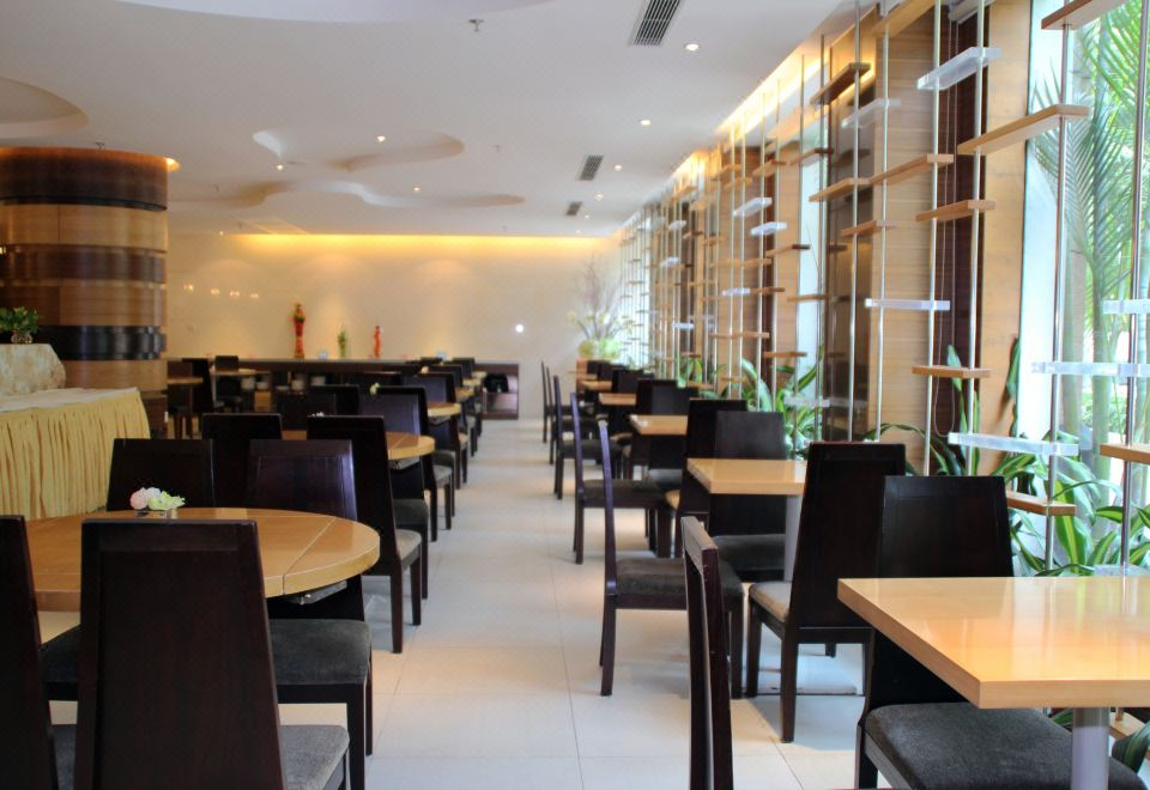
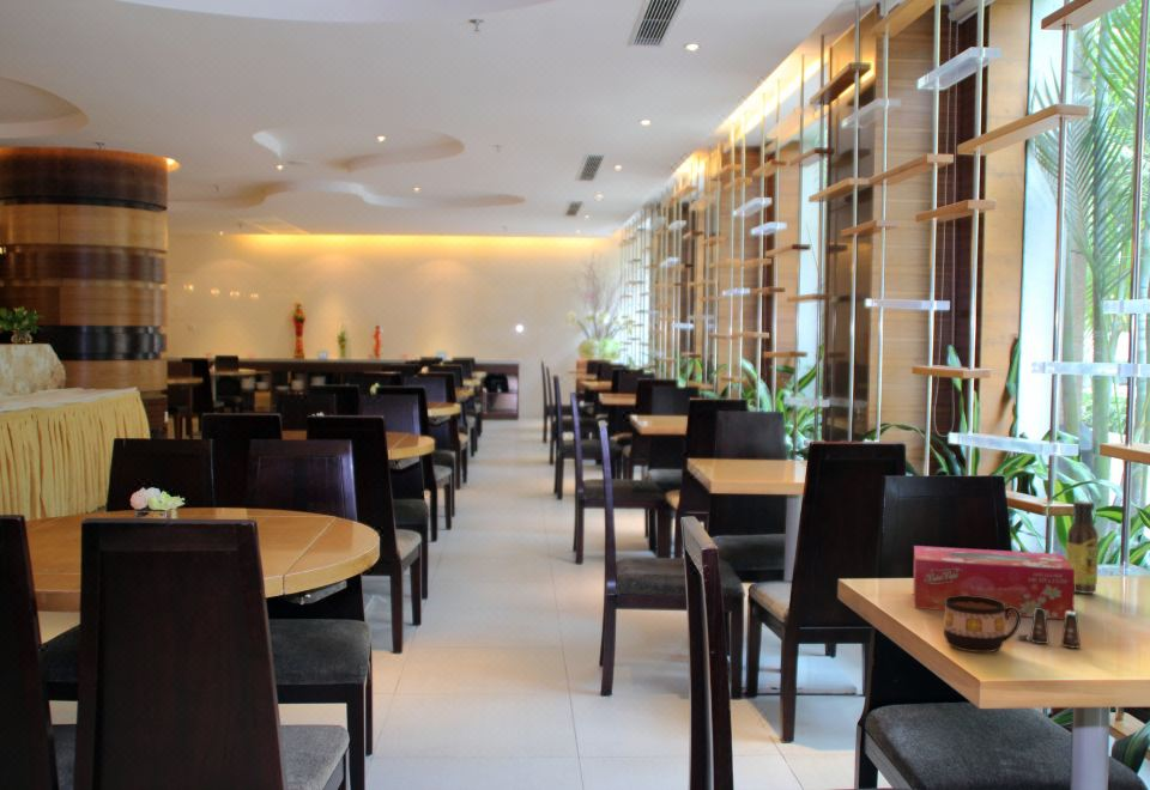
+ tissue box [912,545,1076,621]
+ salt shaker [1017,608,1082,649]
+ cup [943,595,1022,654]
+ sauce bottle [1065,499,1100,595]
